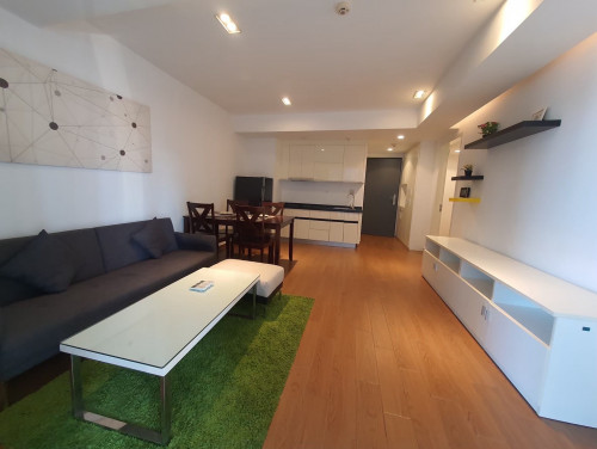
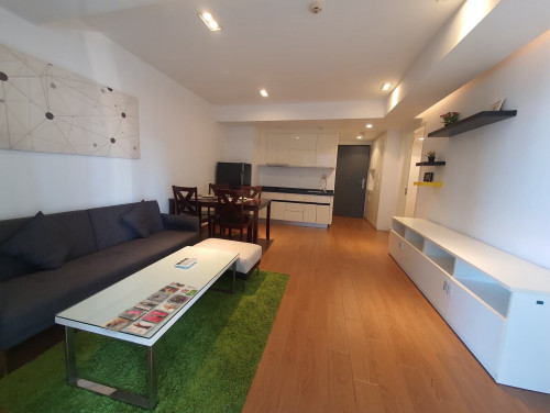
+ magazine [100,280,200,336]
